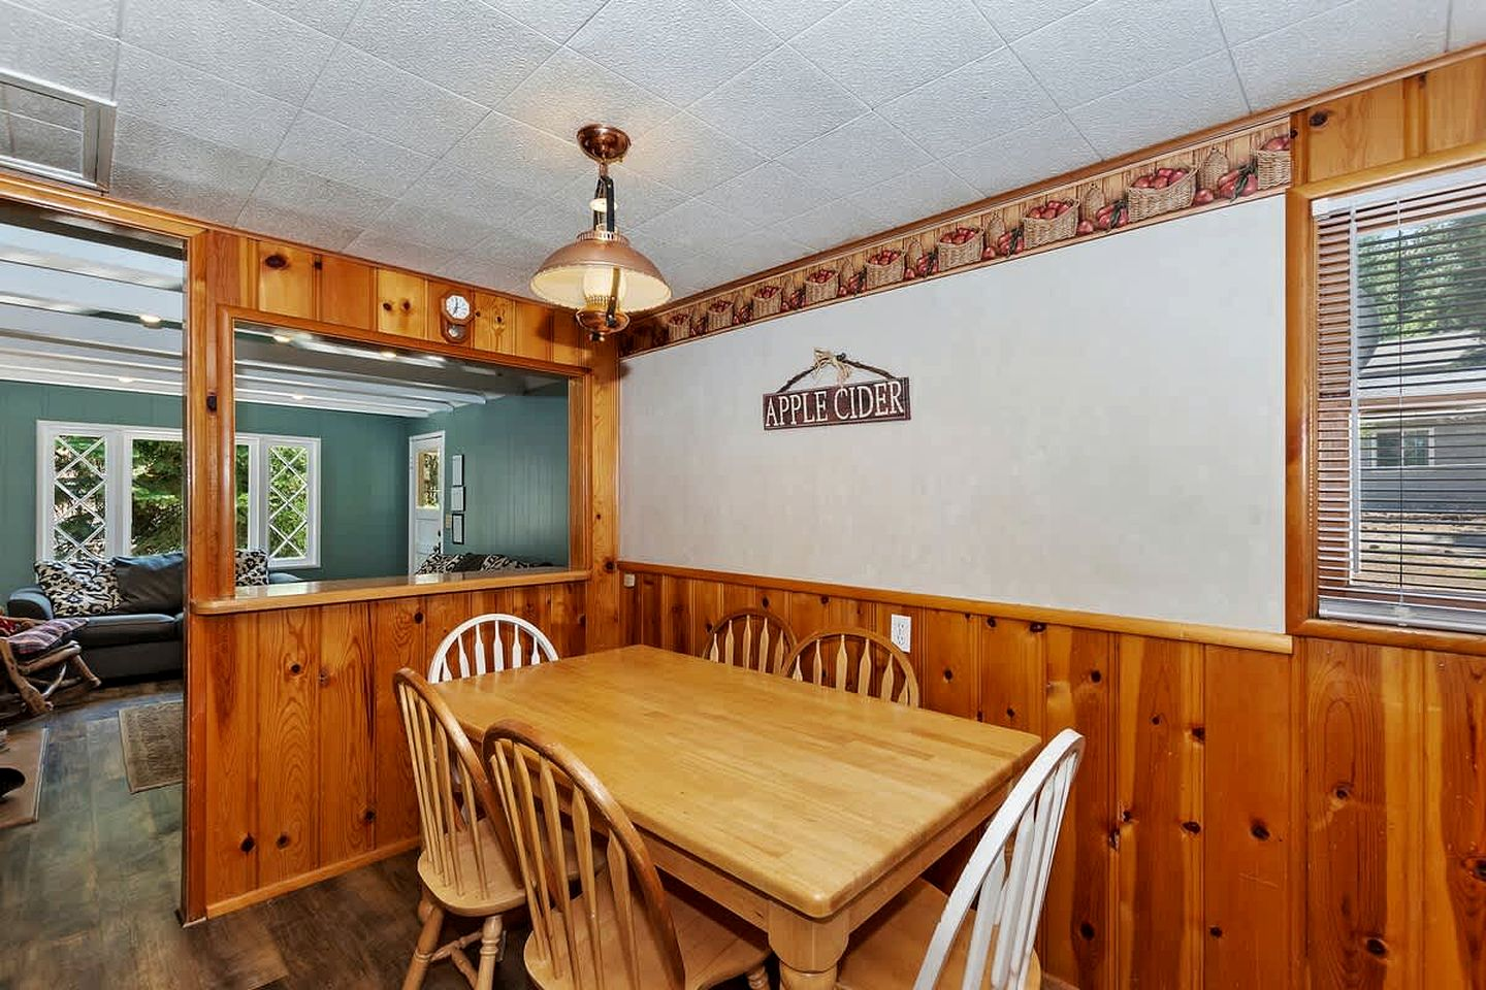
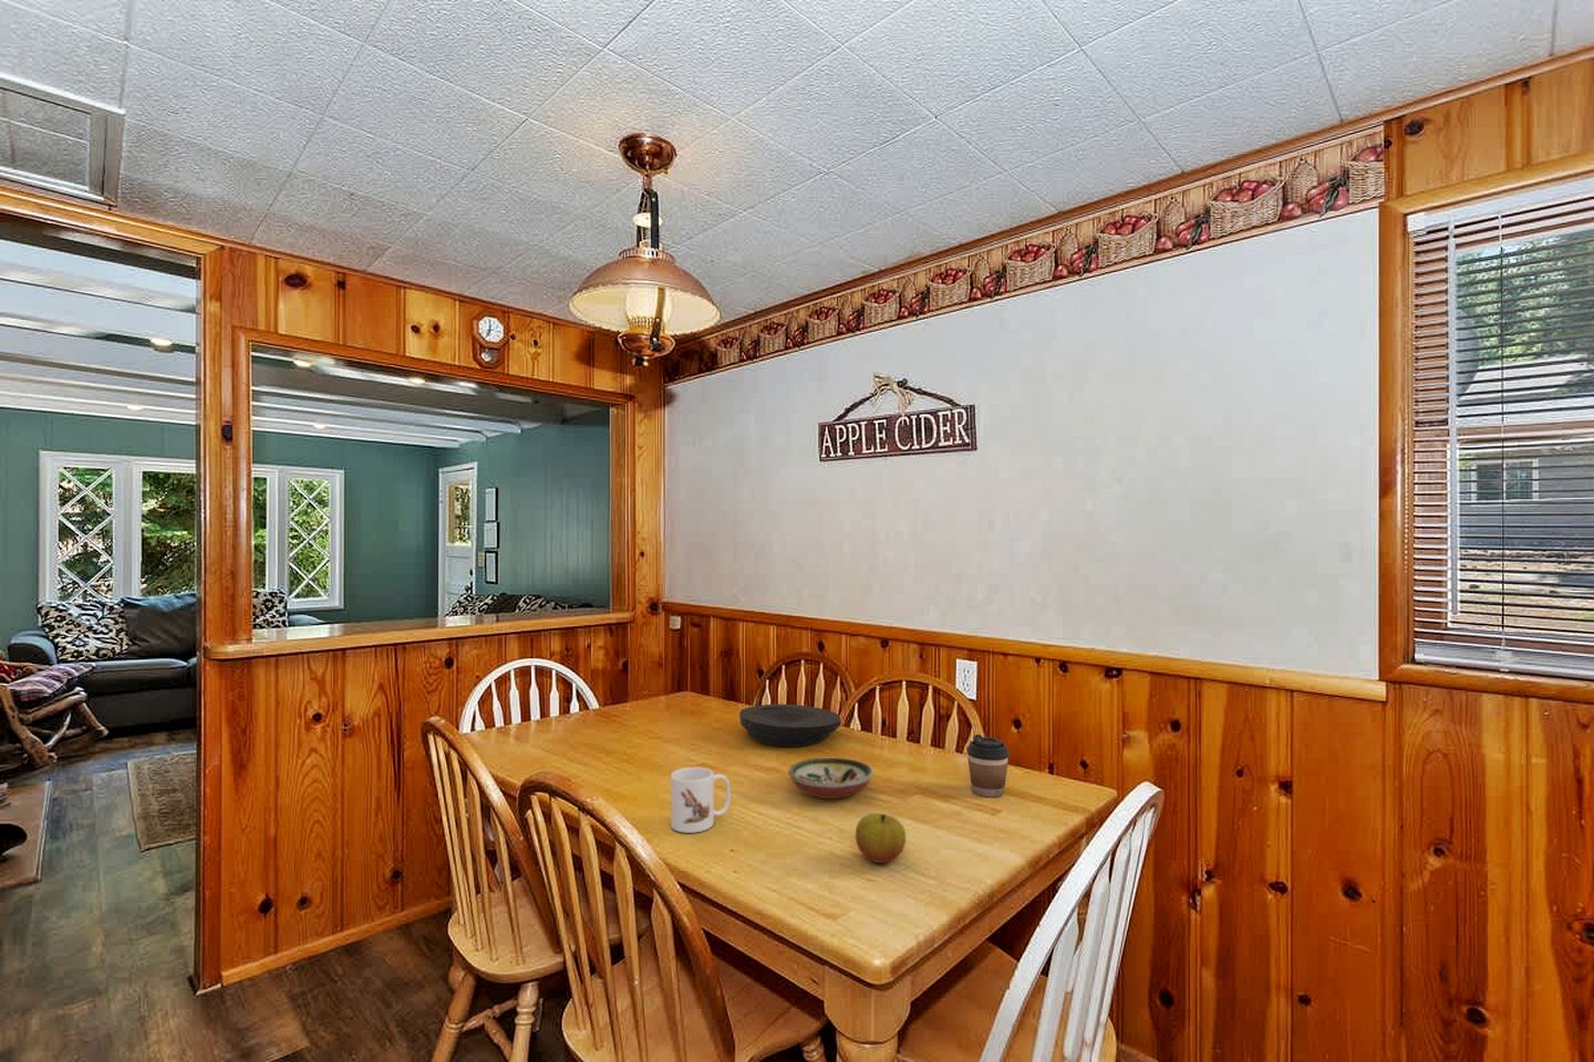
+ plate [739,704,842,748]
+ apple [855,812,906,864]
+ coffee cup [965,734,1010,798]
+ decorative bowl [788,756,874,800]
+ mug [670,766,732,834]
